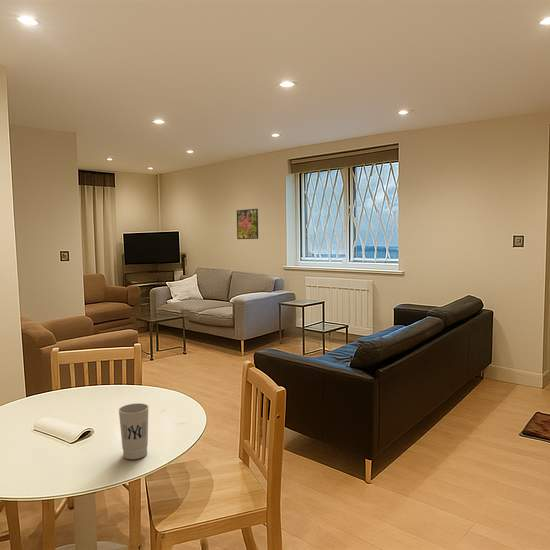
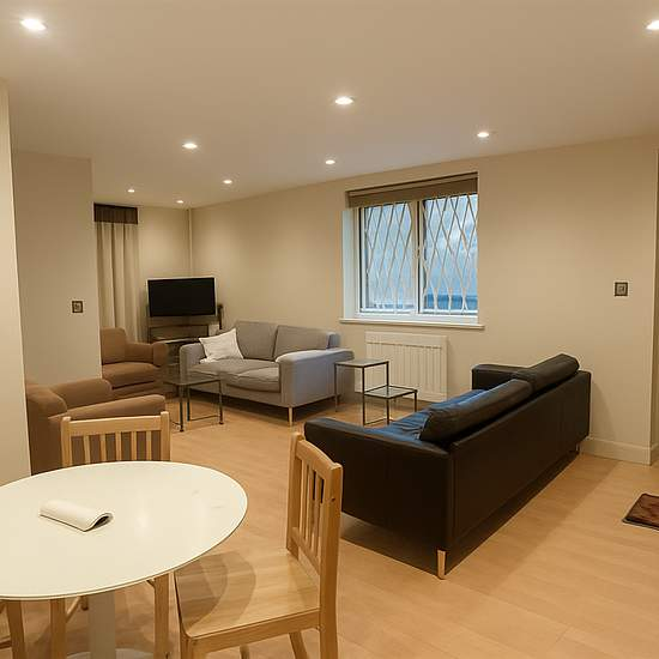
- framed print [236,208,259,240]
- cup [118,402,150,460]
